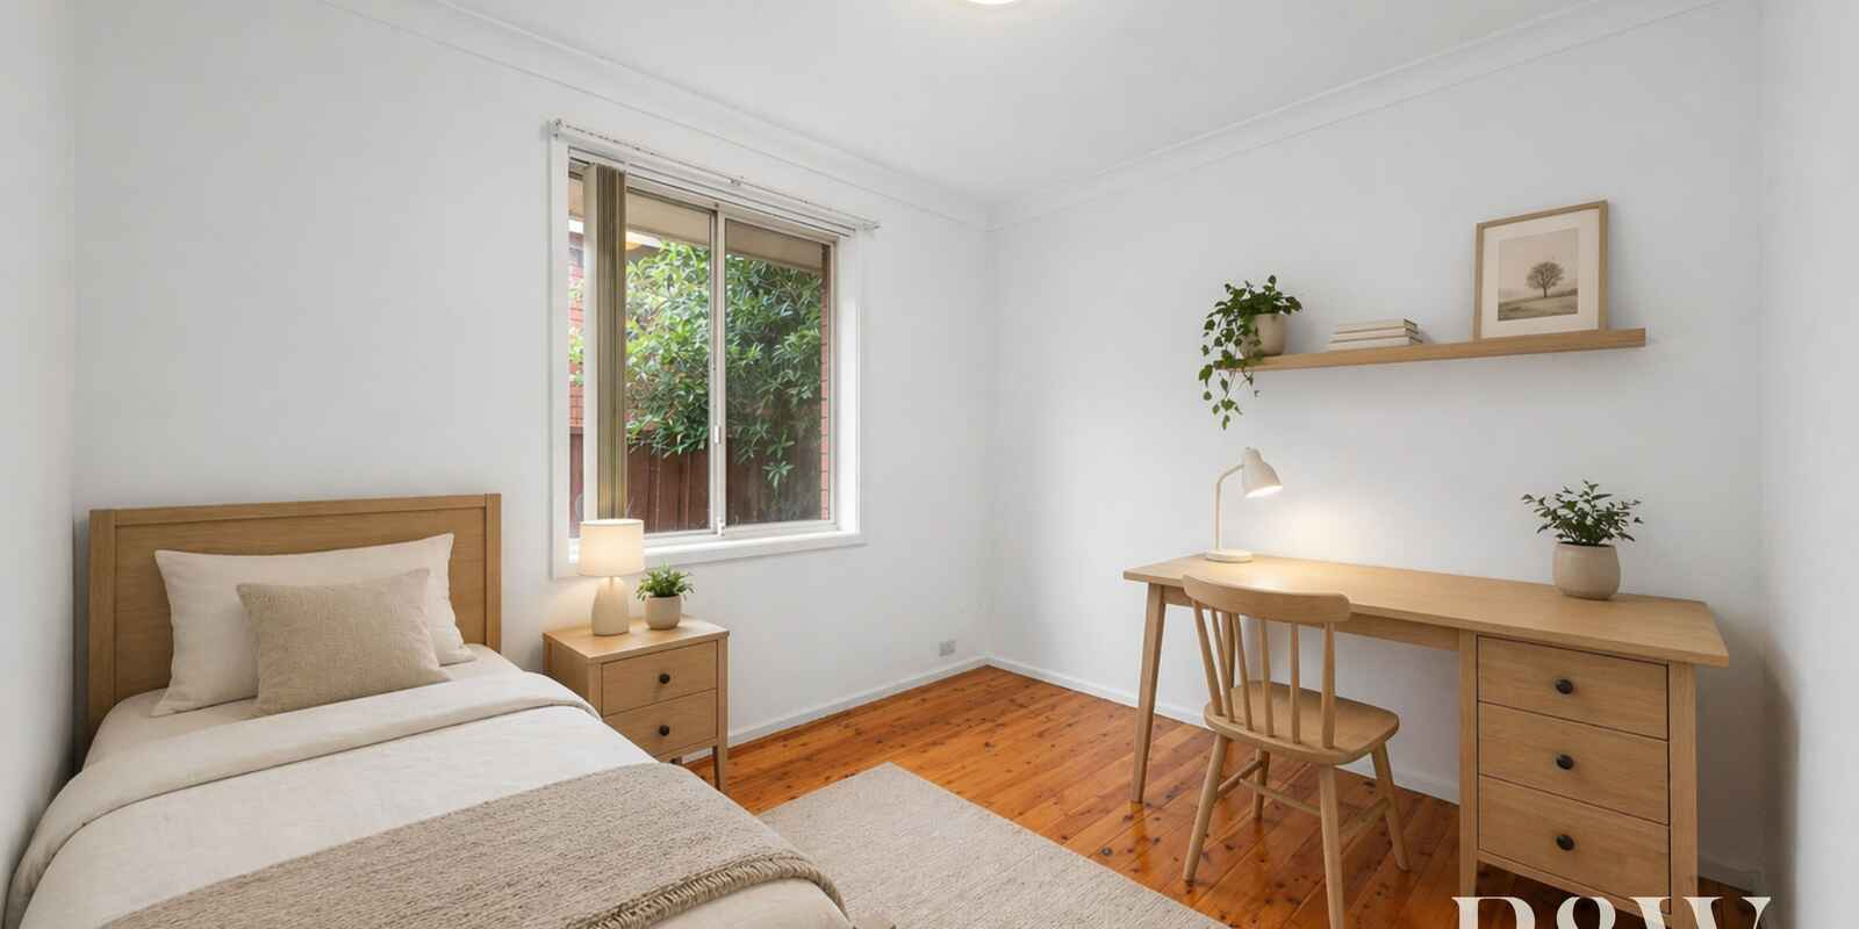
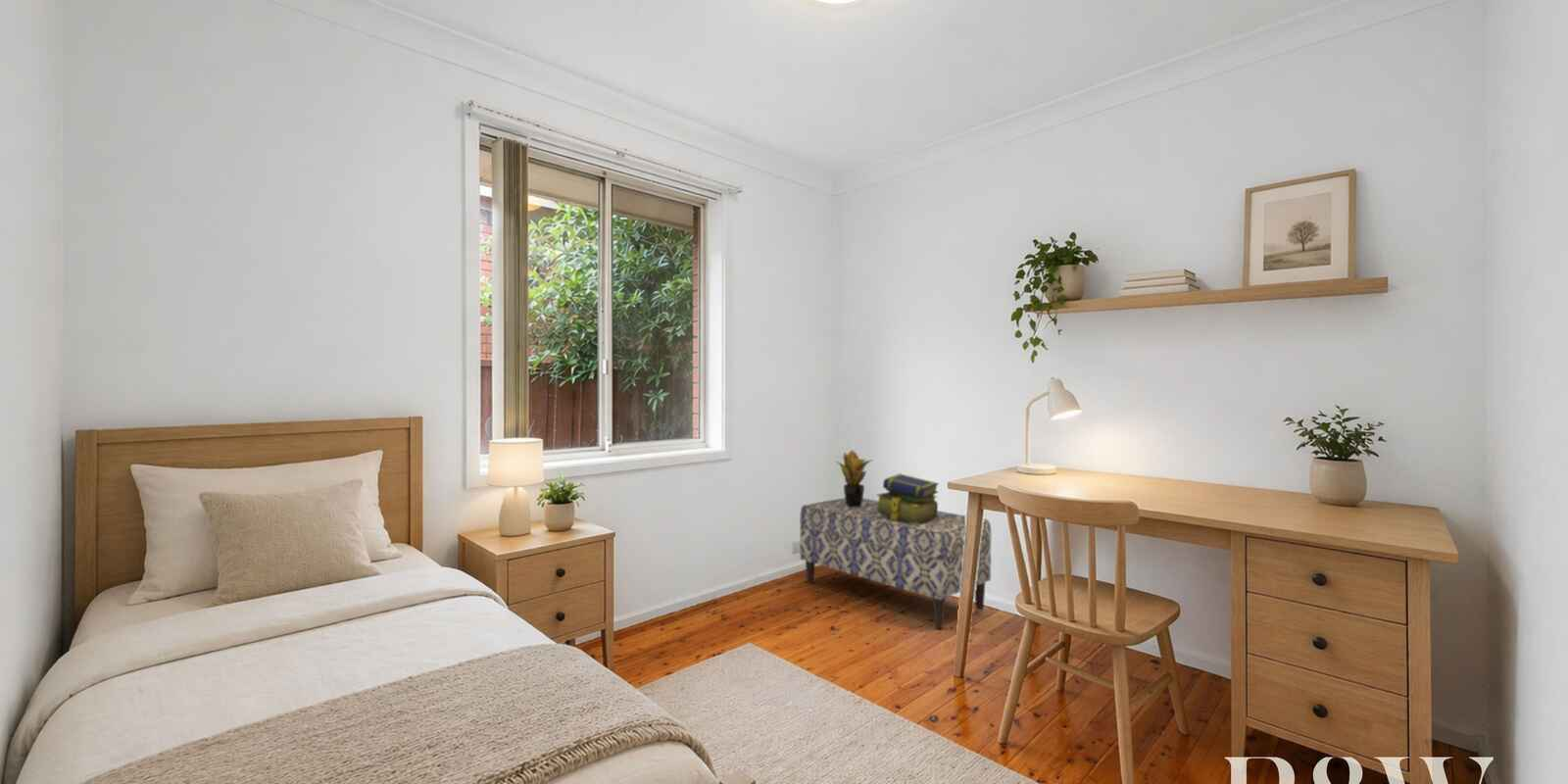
+ stack of books [875,472,940,525]
+ potted plant [836,449,874,507]
+ bench [799,497,993,628]
